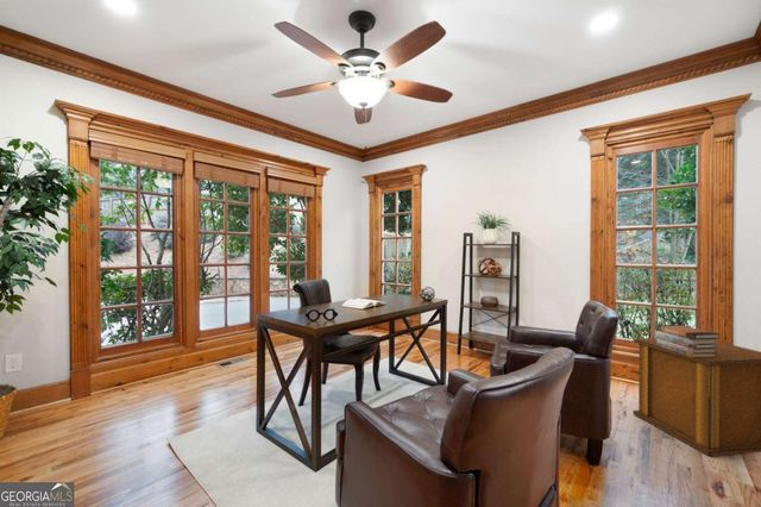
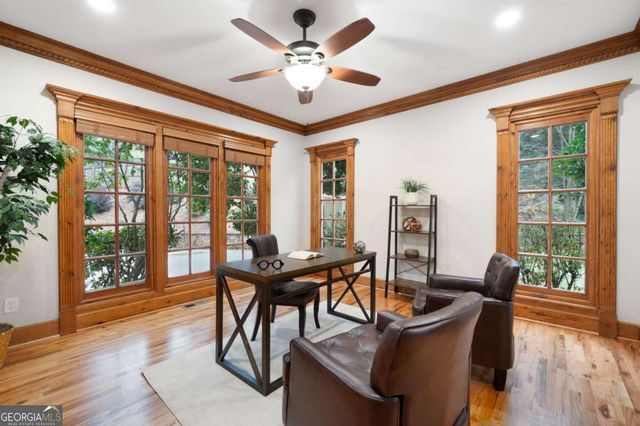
- side table [631,337,761,457]
- book stack [654,324,721,357]
